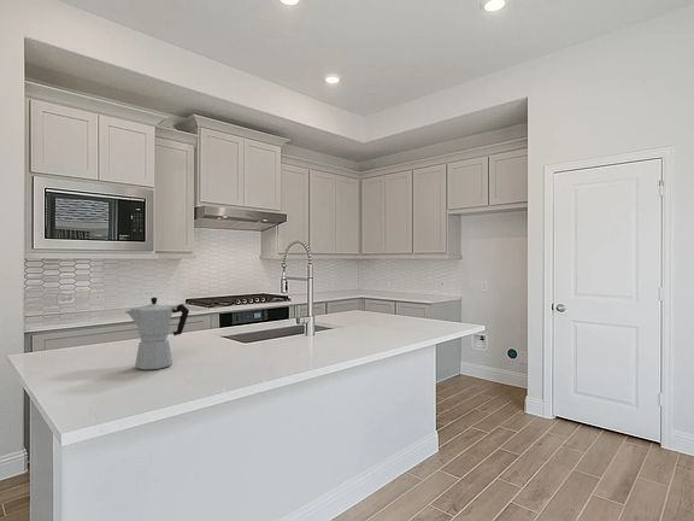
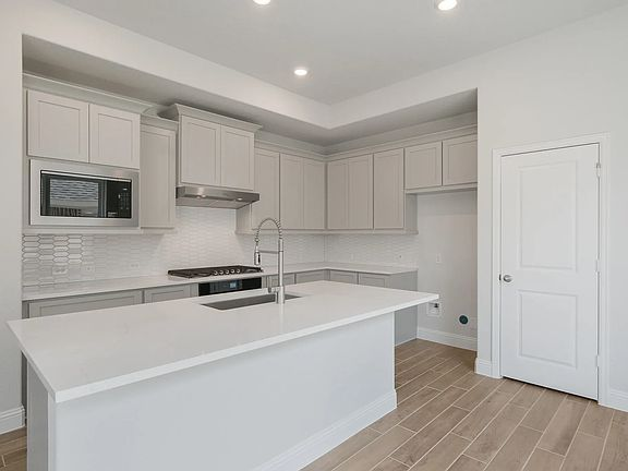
- moka pot [124,297,190,370]
